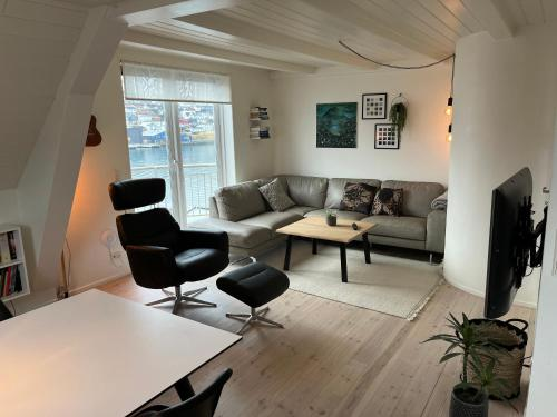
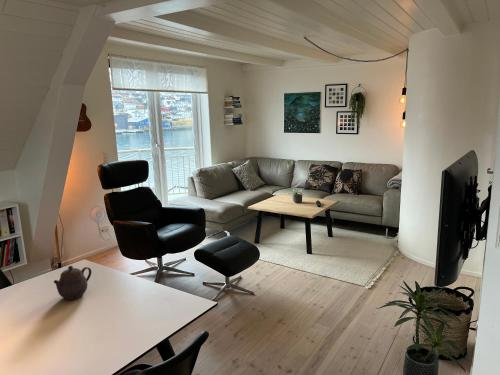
+ teapot [53,265,92,301]
